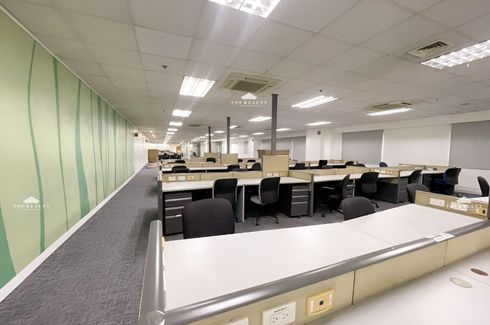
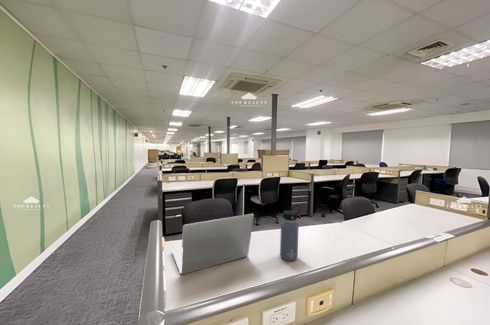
+ laptop [171,213,255,275]
+ water bottle [279,204,302,262]
